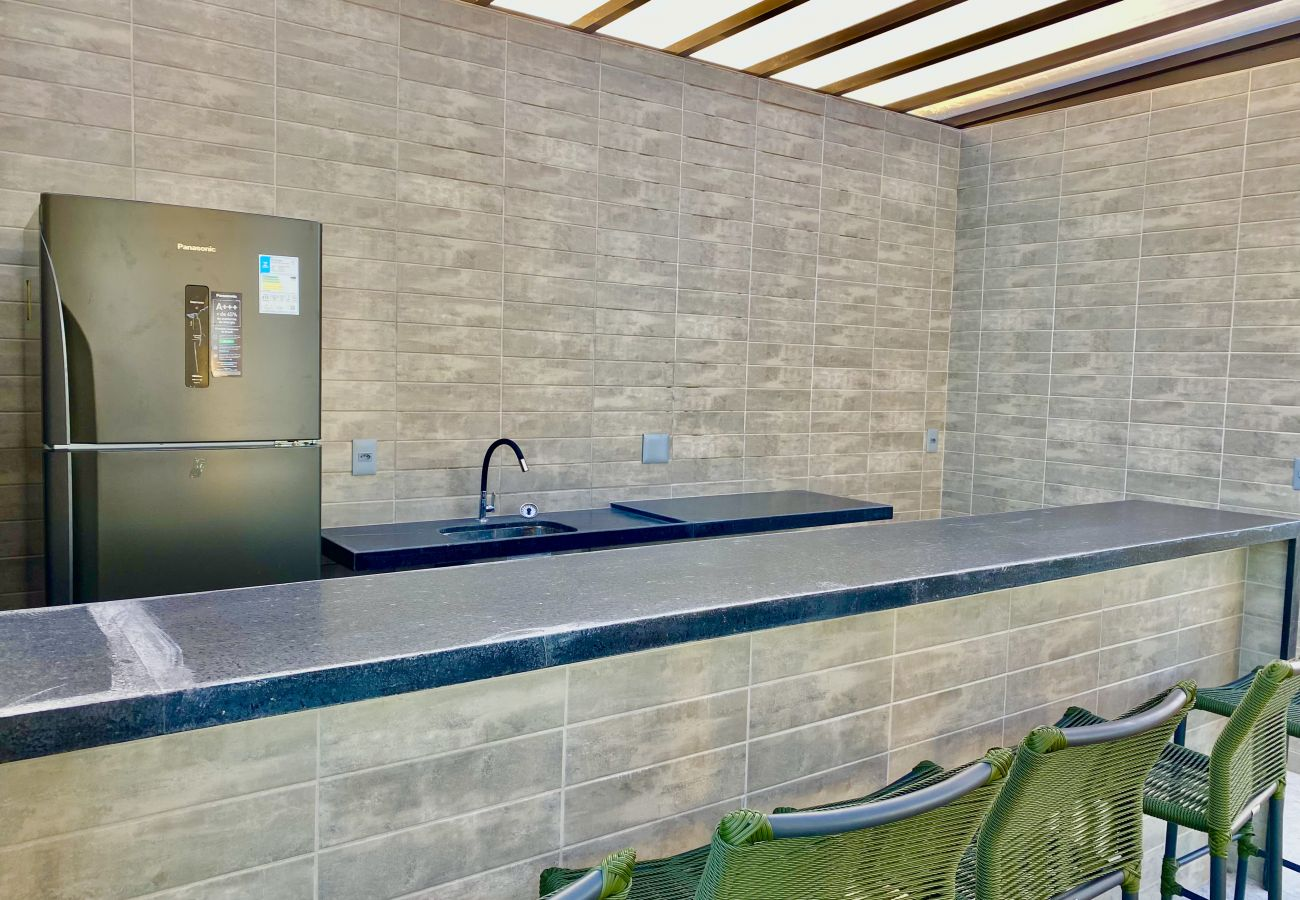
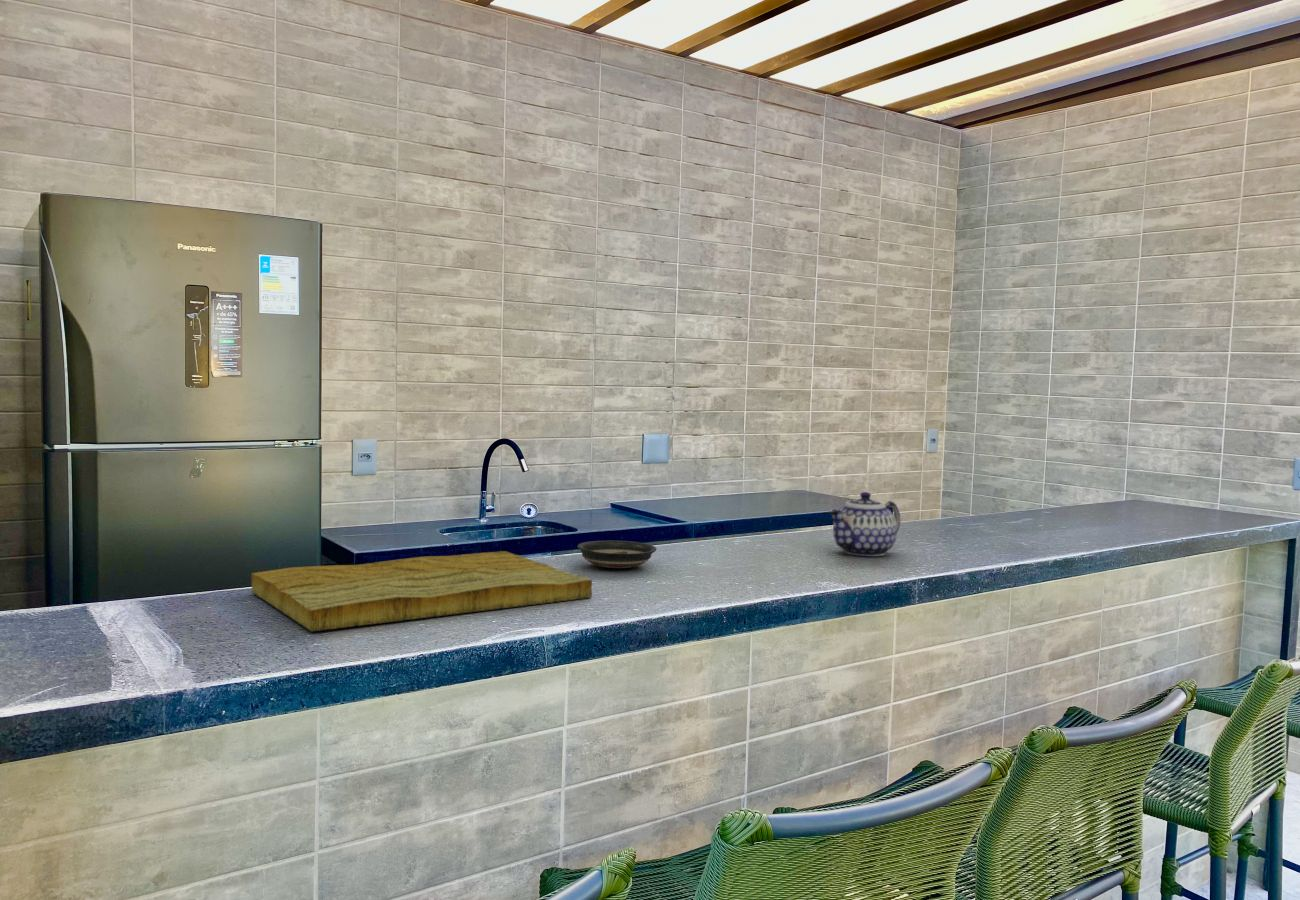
+ cutting board [250,550,593,632]
+ teapot [827,491,901,557]
+ saucer [577,540,657,569]
